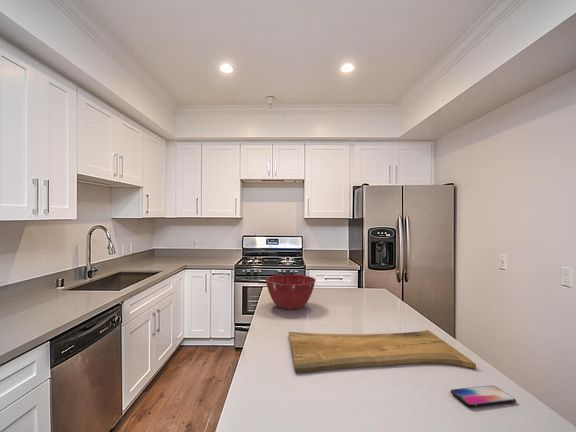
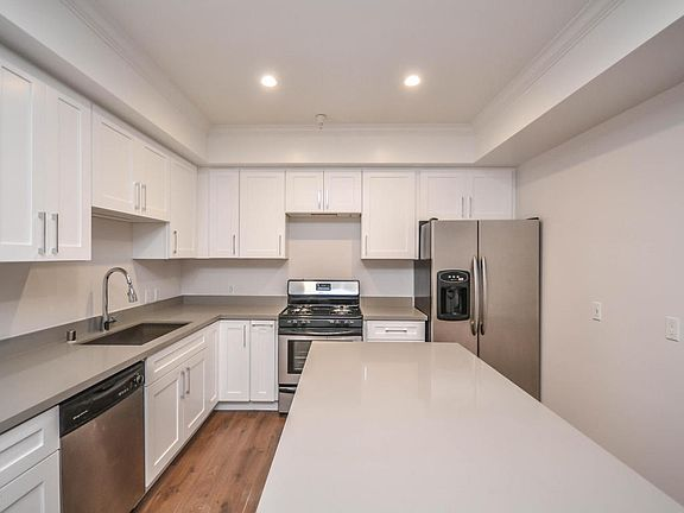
- mixing bowl [264,274,317,310]
- cutting board [288,329,477,375]
- smartphone [450,385,517,408]
